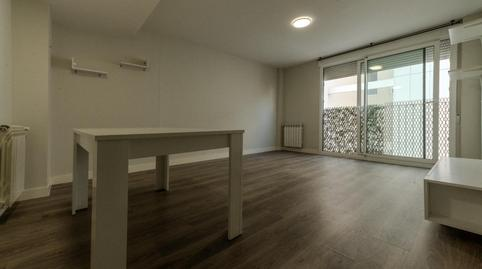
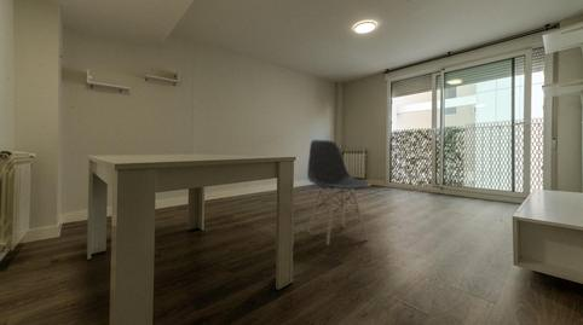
+ chair [306,139,371,245]
